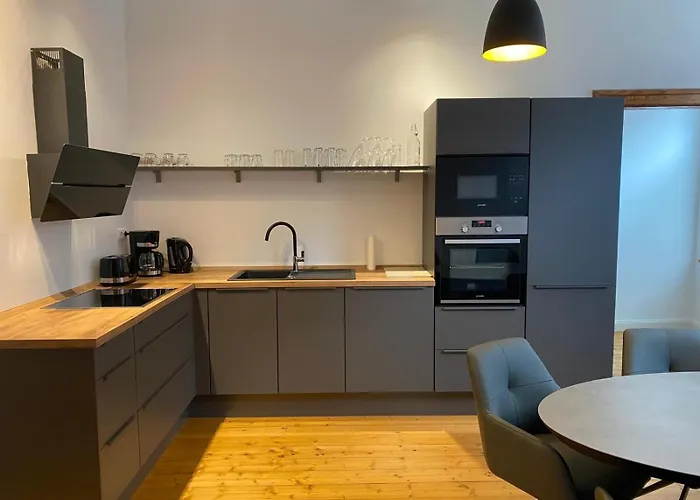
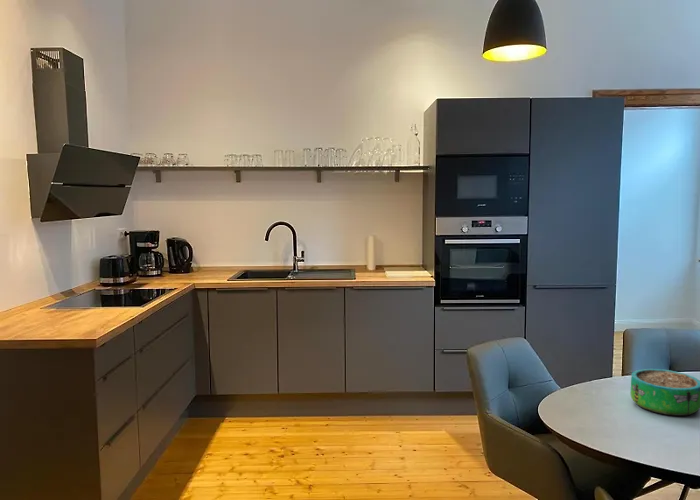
+ decorative bowl [630,368,700,417]
